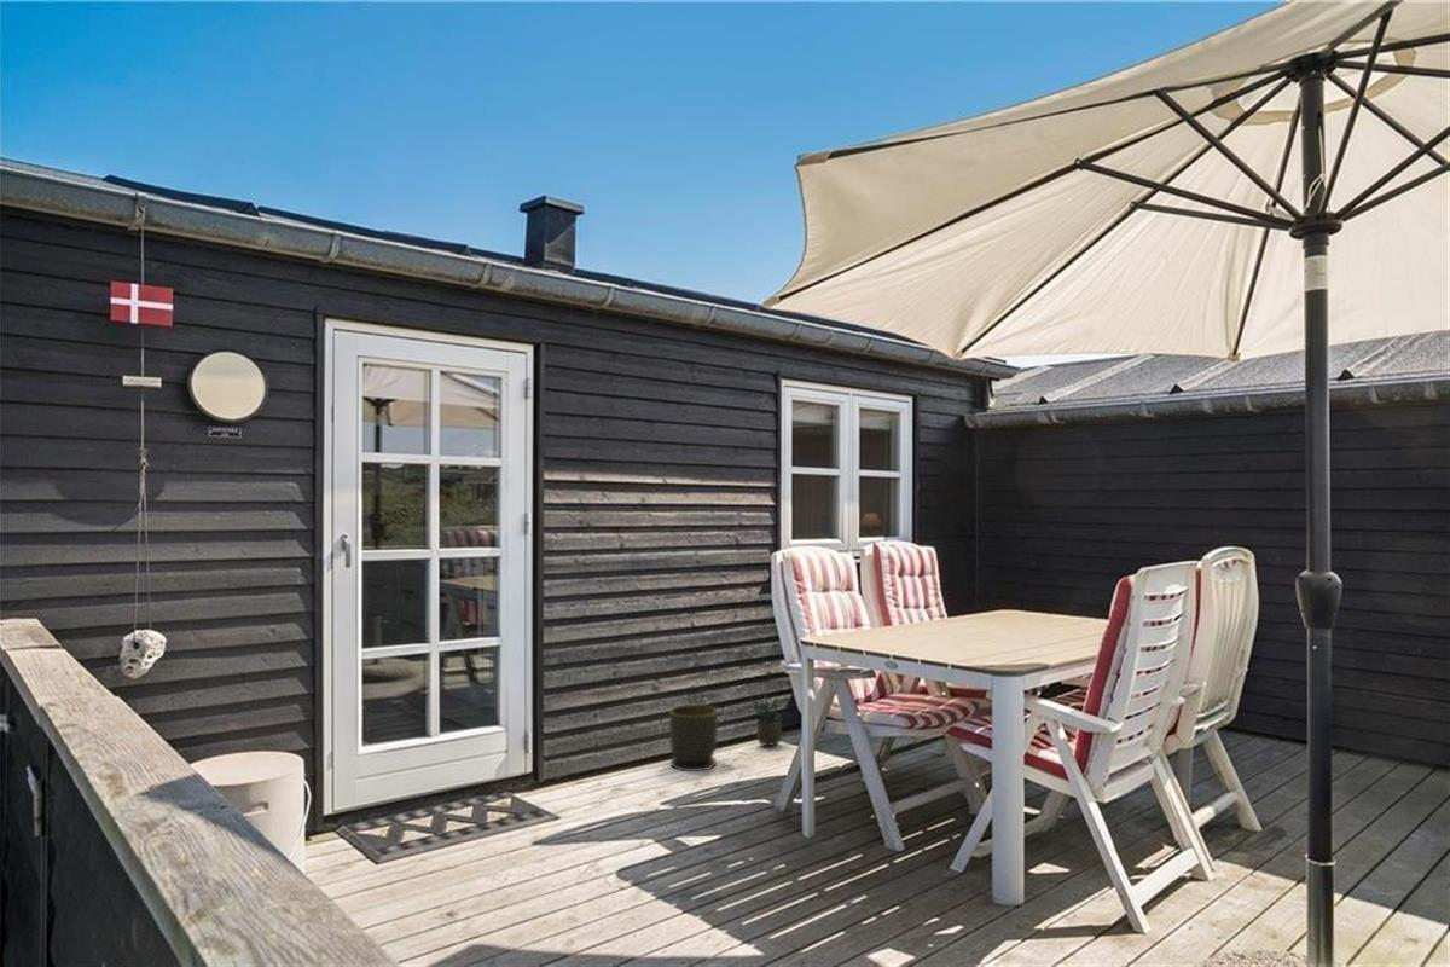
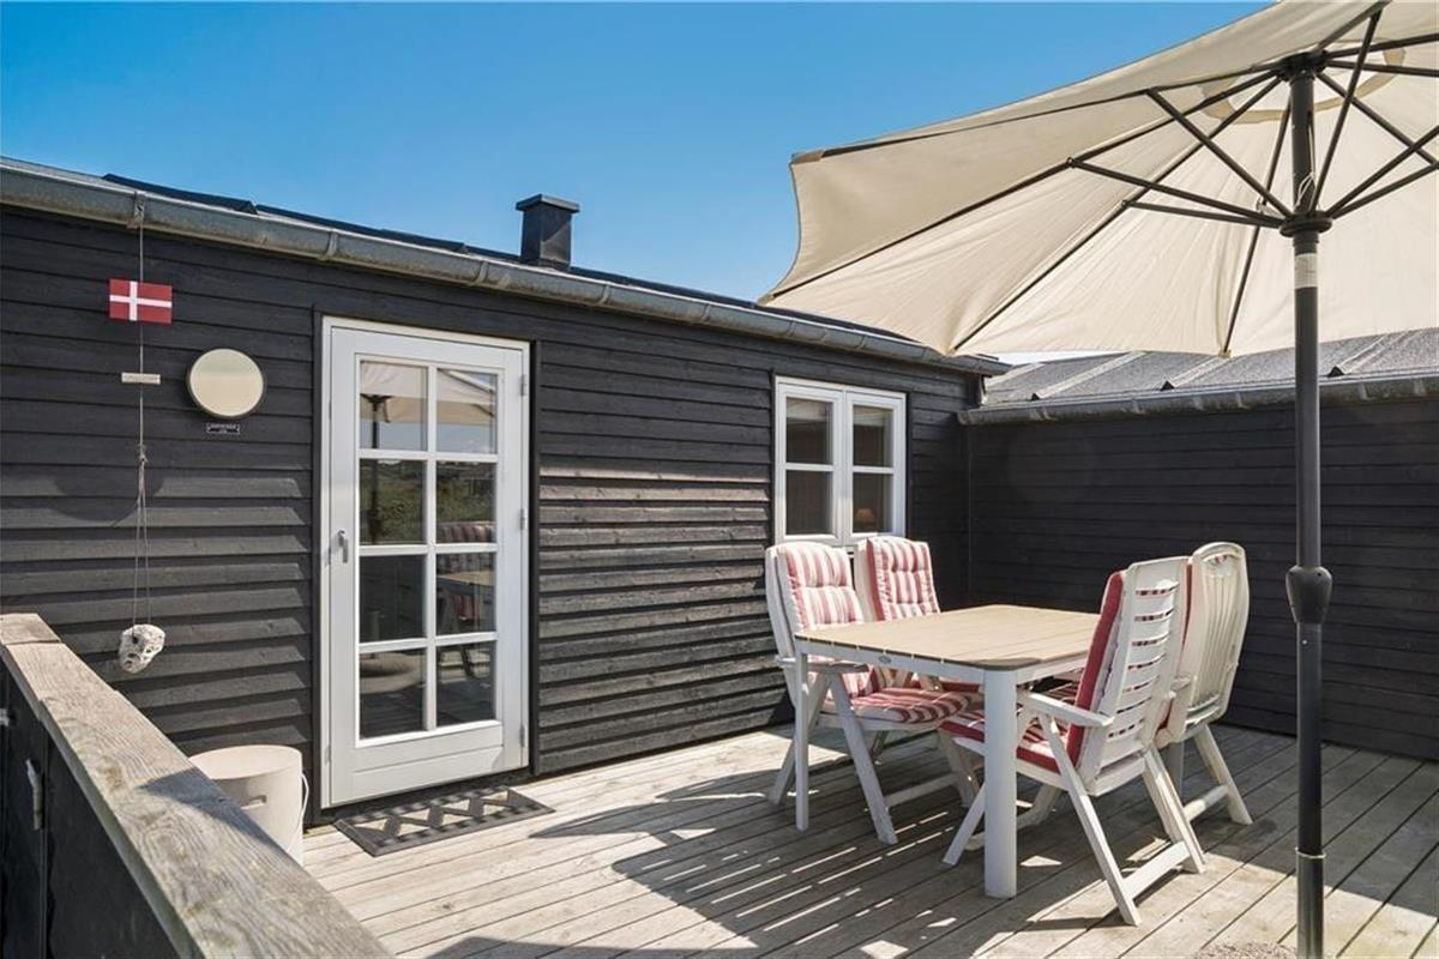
- planter pot [668,703,719,772]
- potted plant [747,684,790,748]
